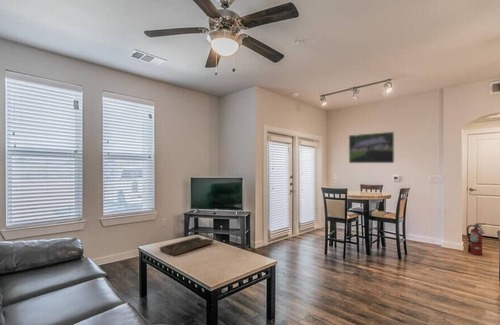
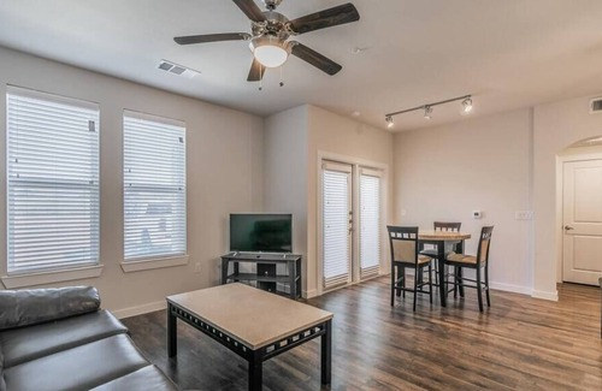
- decorative tray [159,236,215,257]
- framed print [348,131,395,164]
- fire extinguisher [466,222,487,257]
